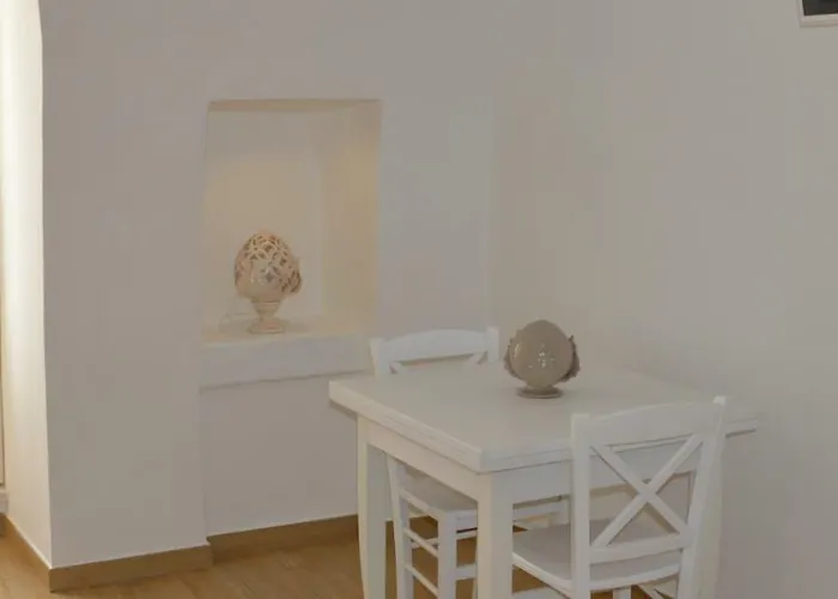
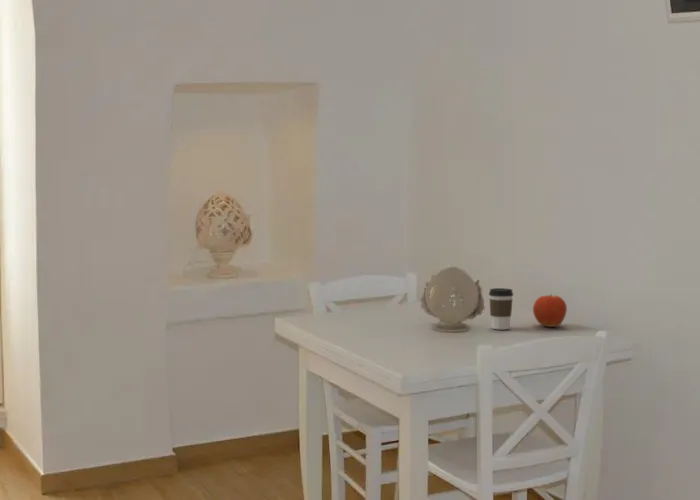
+ fruit [532,294,568,328]
+ coffee cup [488,287,514,330]
